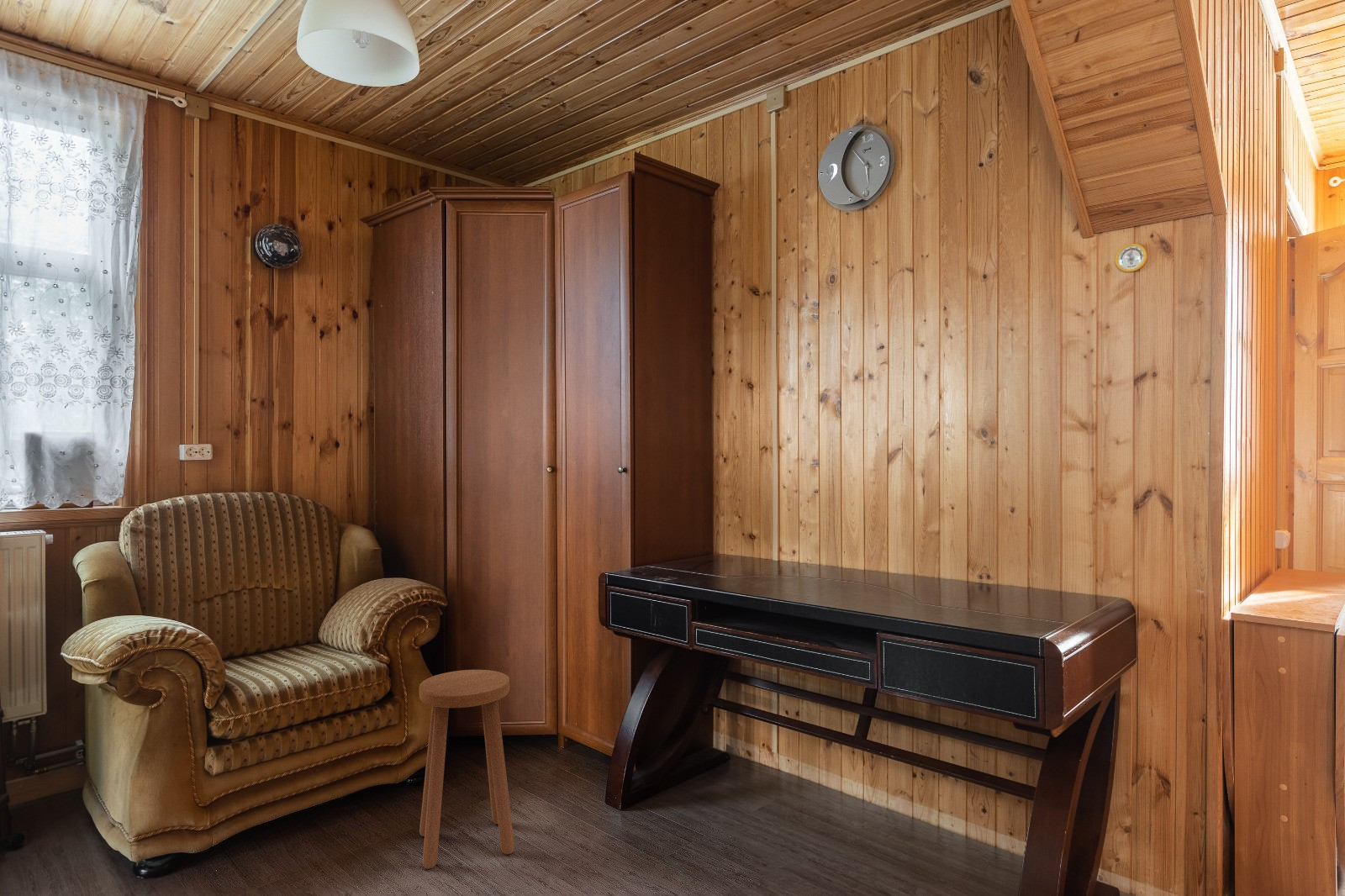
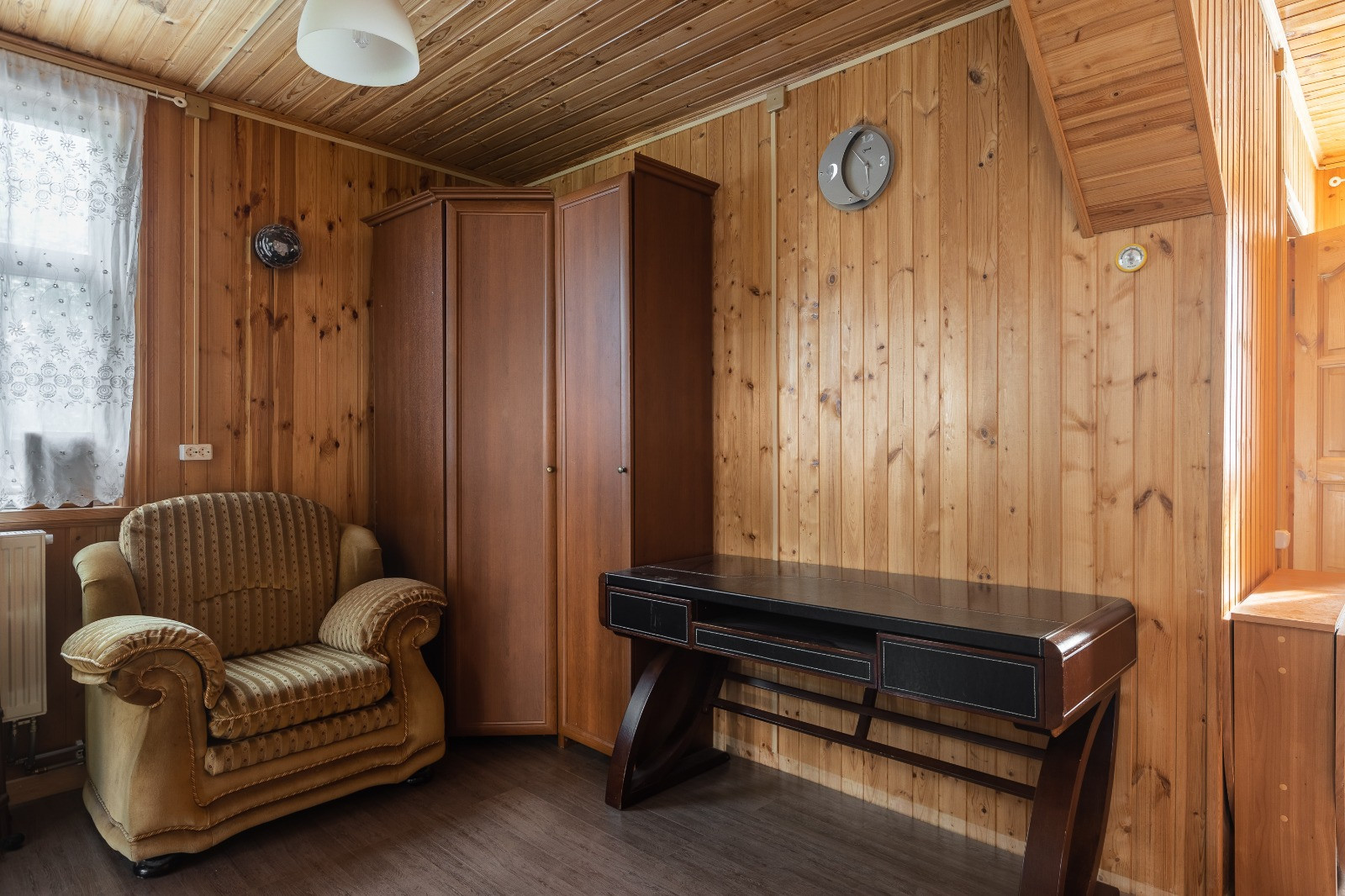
- stool [419,669,515,870]
